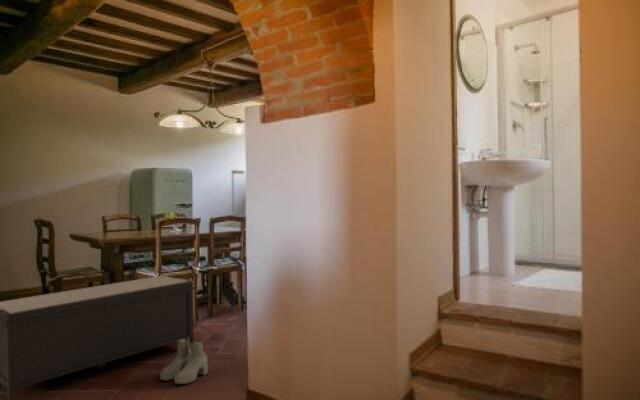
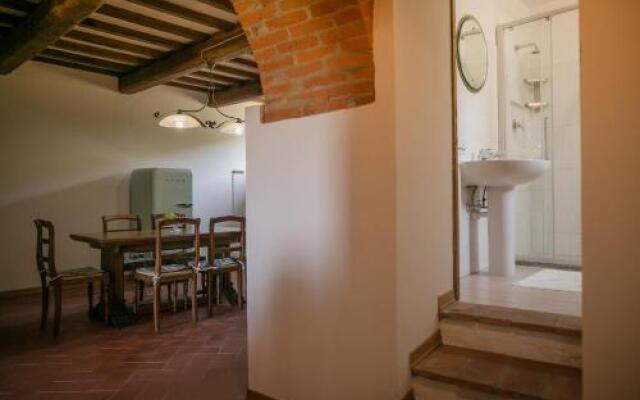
- boots [159,338,209,385]
- bench [0,275,196,400]
